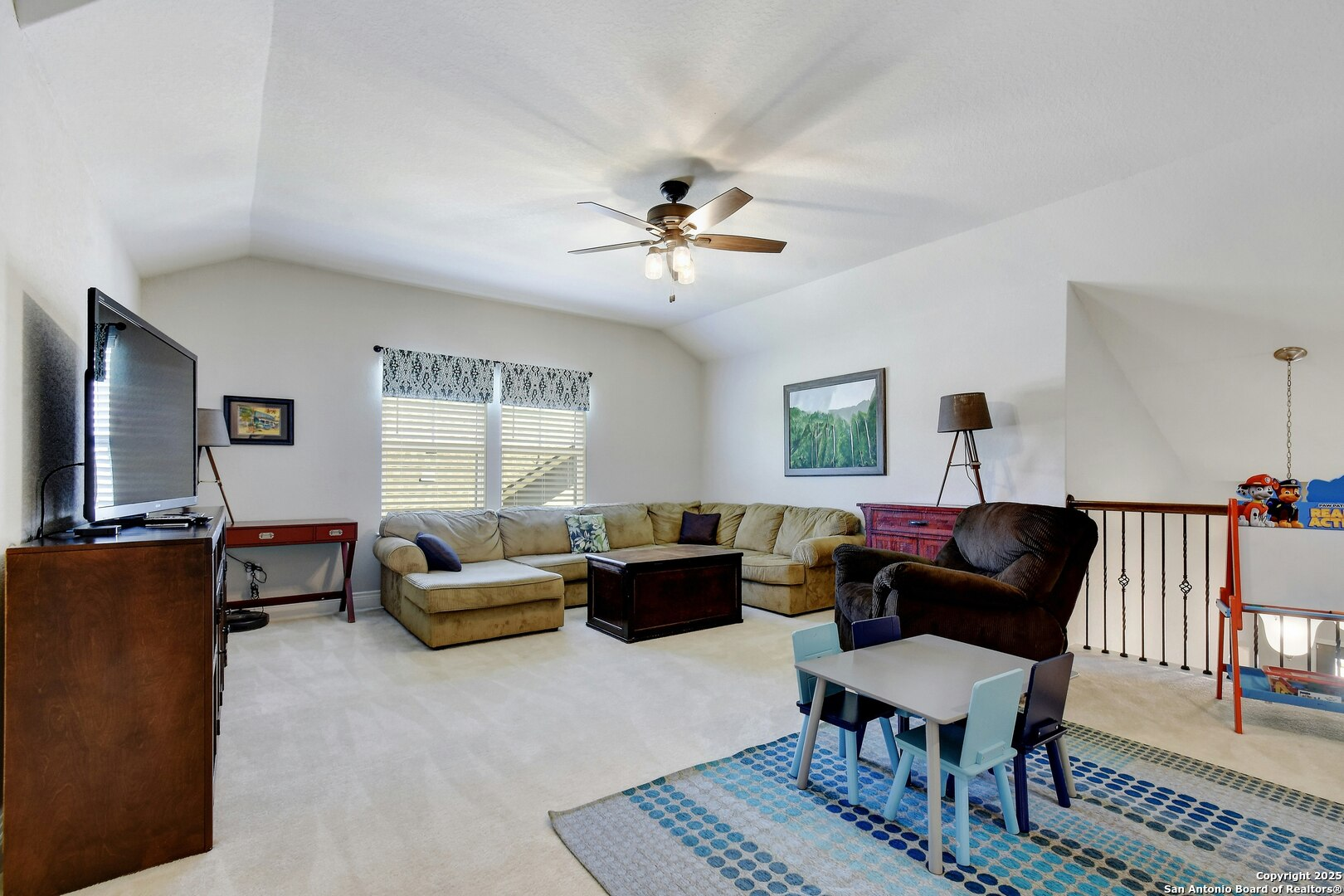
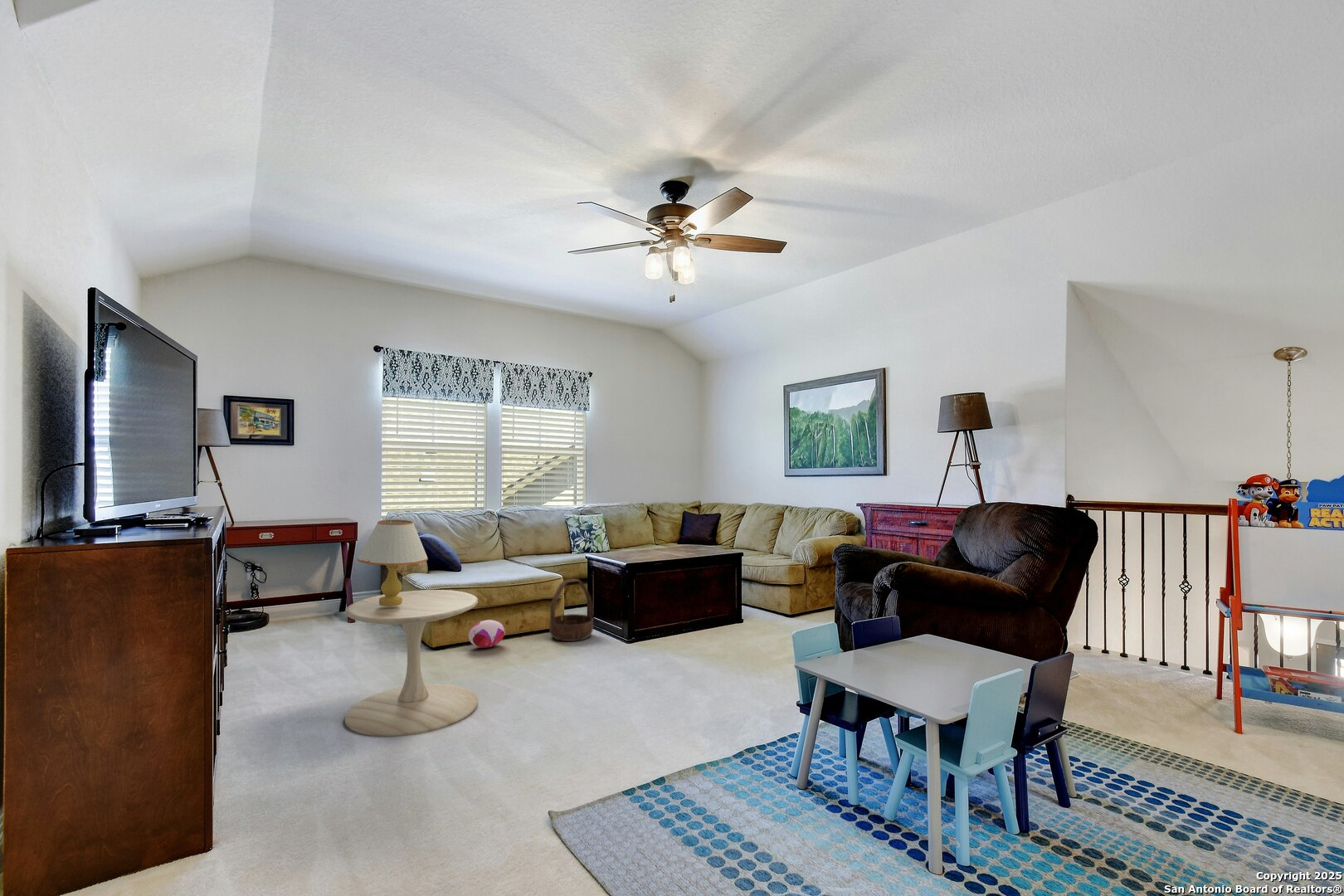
+ basket [548,578,594,642]
+ plush toy [468,619,505,649]
+ table lamp [357,519,429,606]
+ side table [344,589,479,737]
